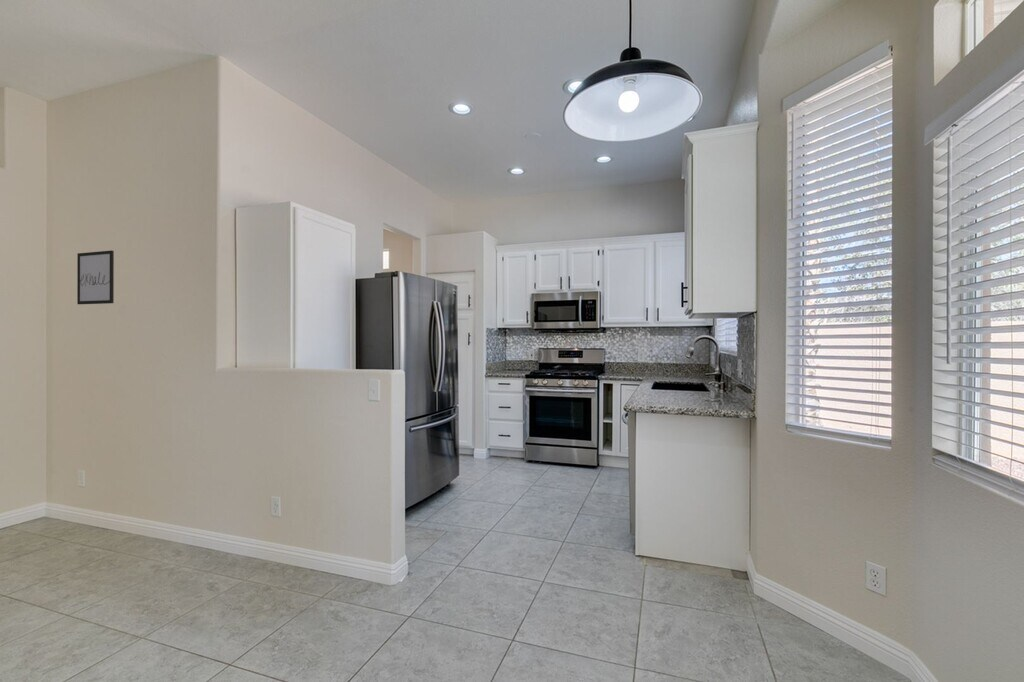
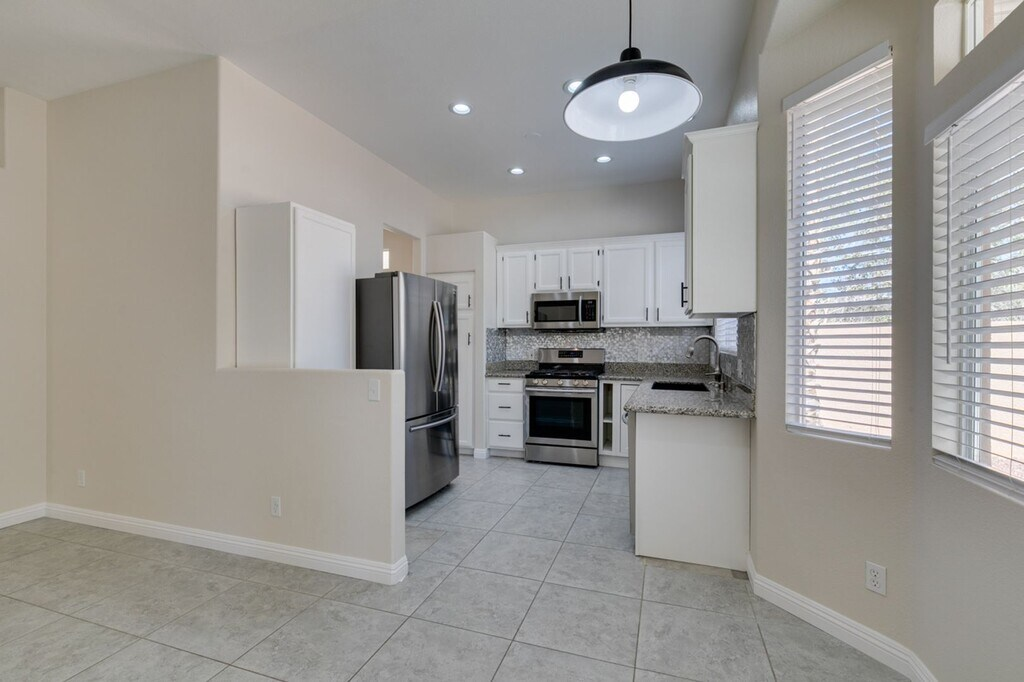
- wall art [76,250,115,305]
